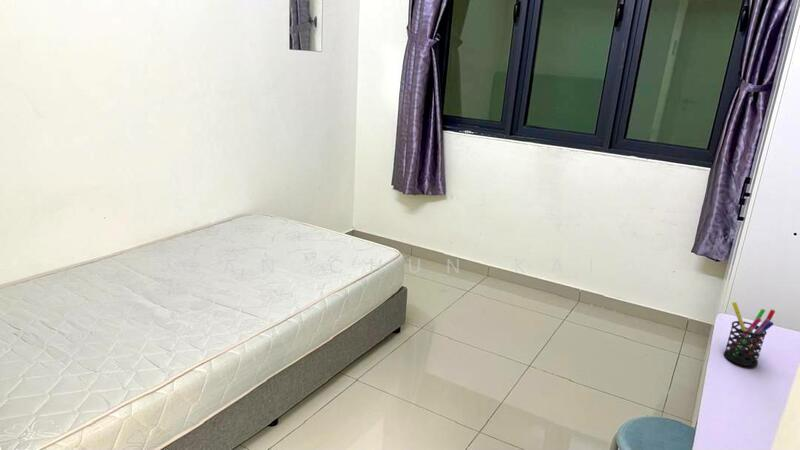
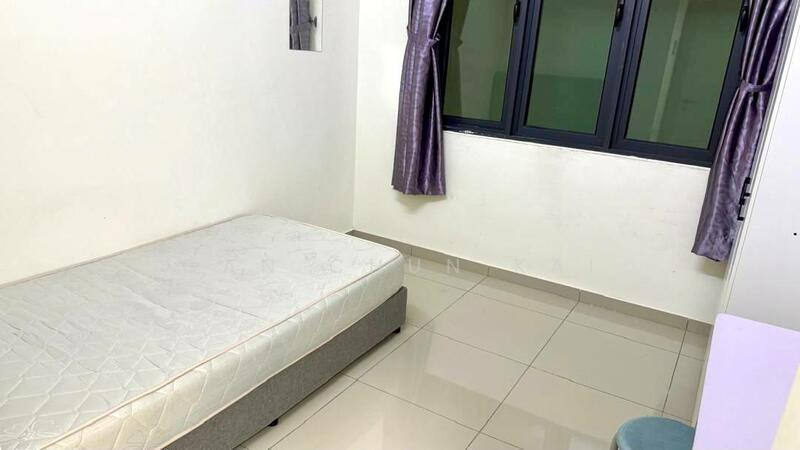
- pen holder [723,301,776,367]
